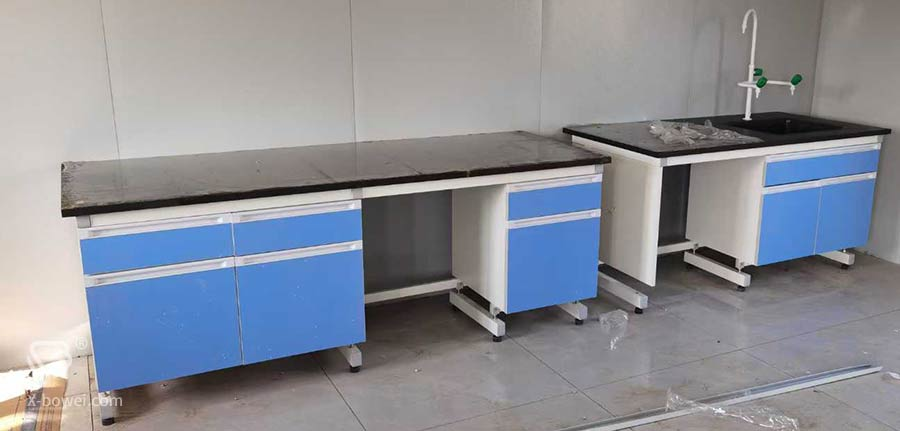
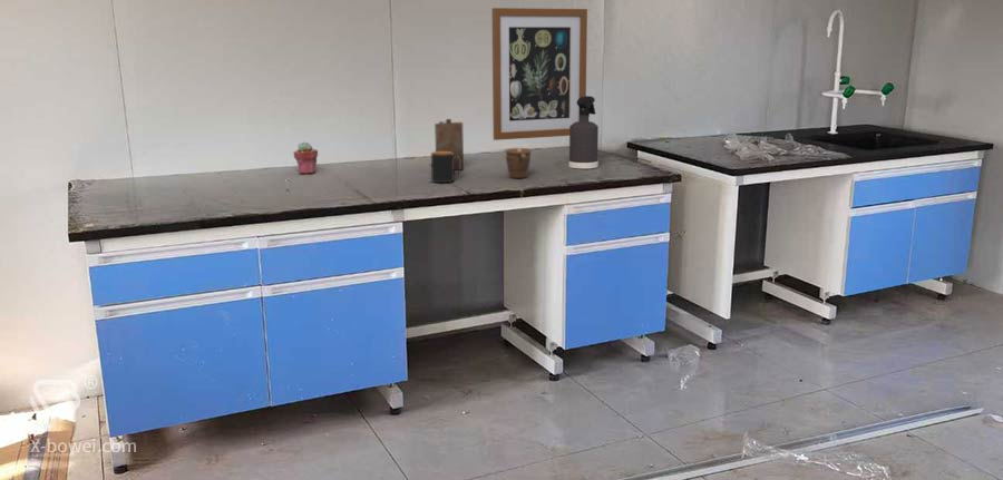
+ mug [430,150,462,184]
+ potted succulent [292,140,319,175]
+ mug [504,147,533,179]
+ wall art [491,7,588,141]
+ spray bottle [567,95,600,169]
+ flask [434,118,465,172]
